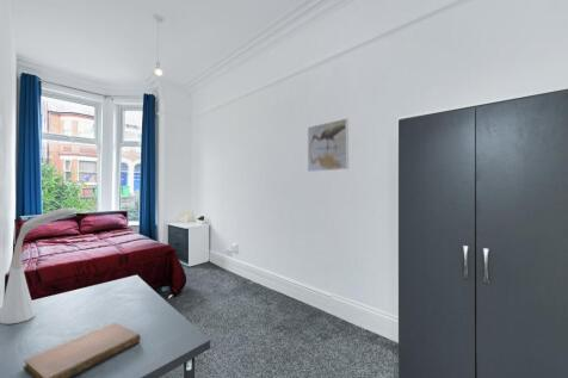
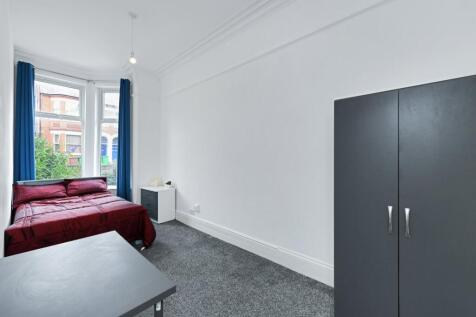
- desk lamp [0,206,78,326]
- notebook [23,322,142,378]
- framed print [307,117,350,173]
